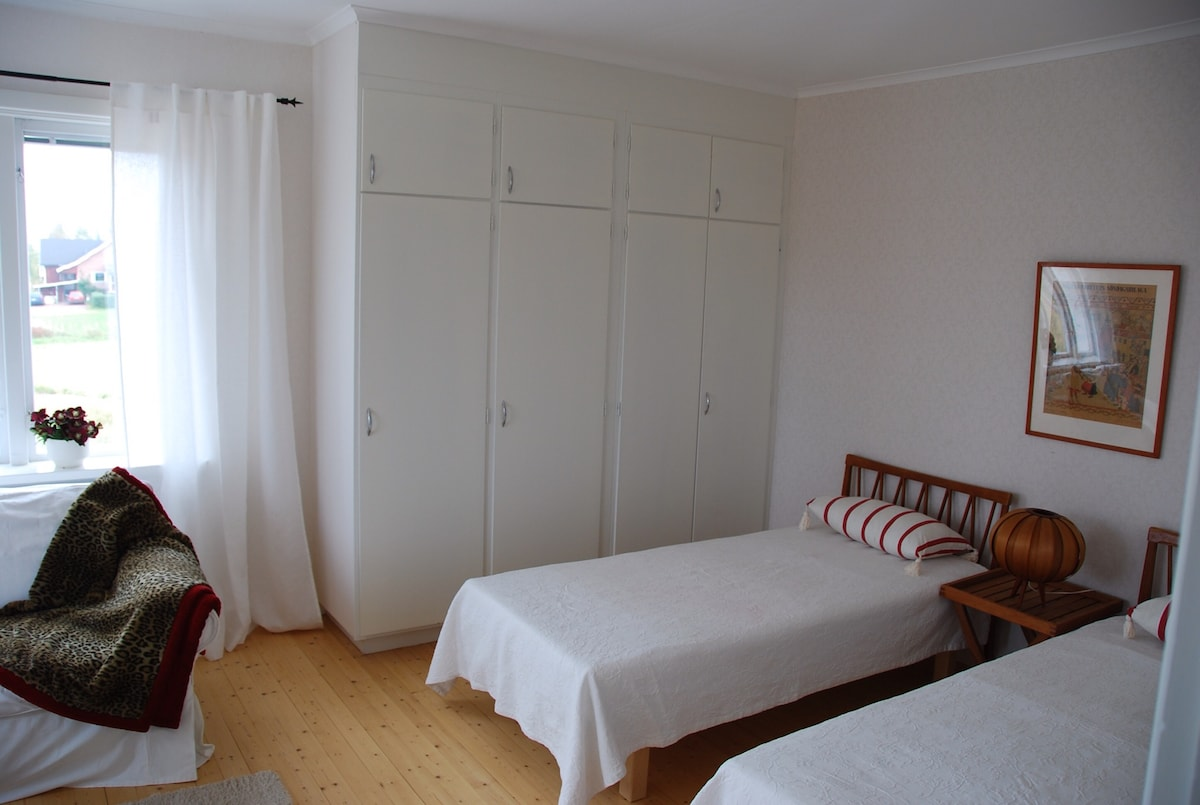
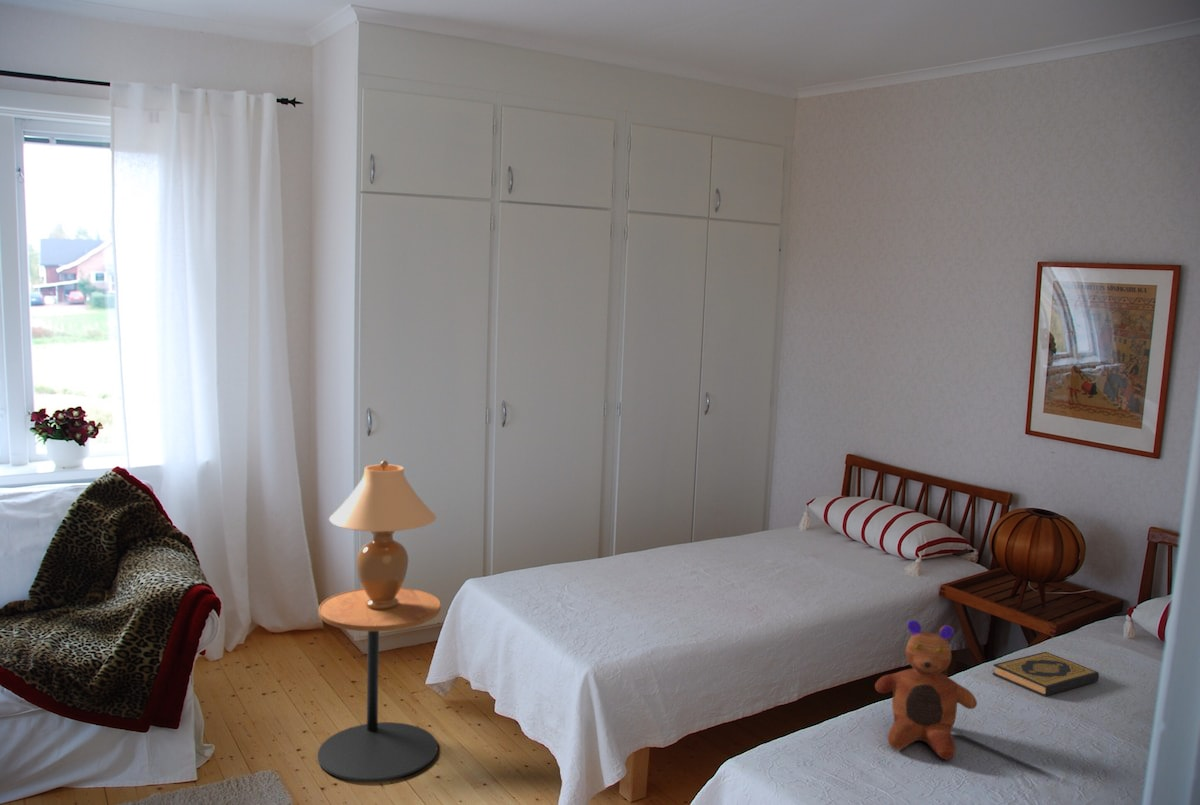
+ side table [317,587,442,782]
+ toy [874,619,978,761]
+ hardback book [992,651,1100,697]
+ table lamp [328,459,437,609]
